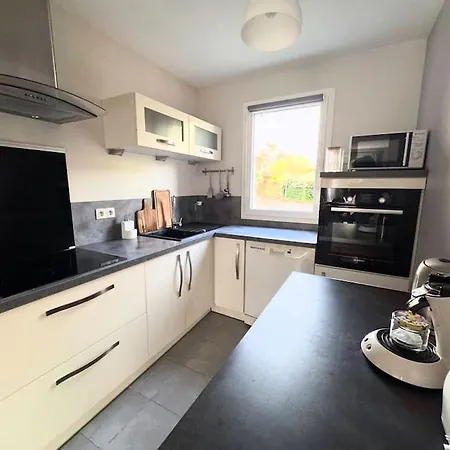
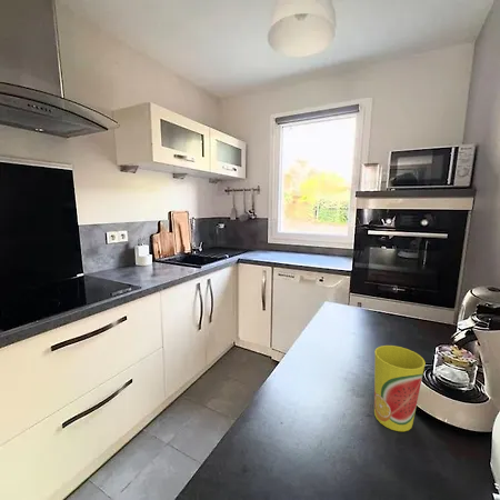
+ cup [373,344,427,432]
